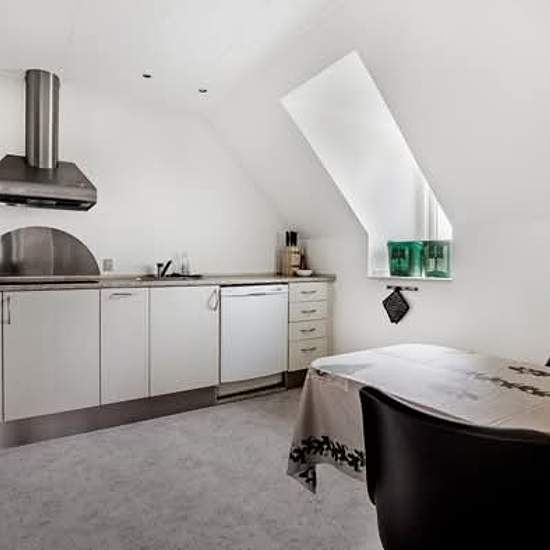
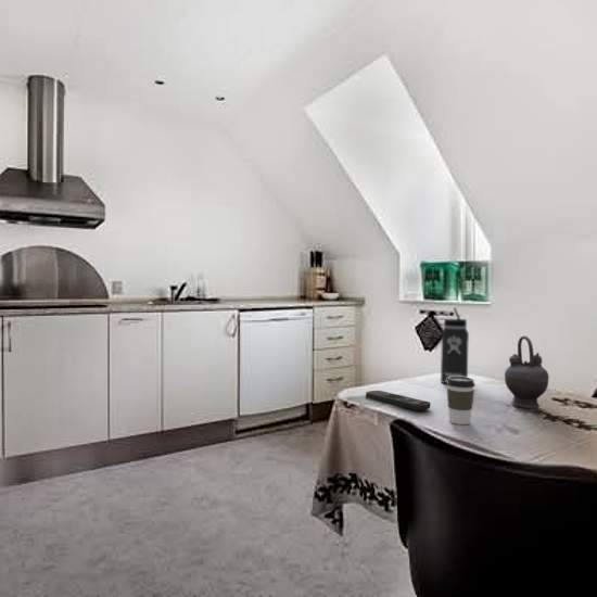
+ thermos bottle [435,306,470,384]
+ remote control [365,390,431,411]
+ coffee cup [445,377,477,425]
+ teapot [504,335,550,409]
